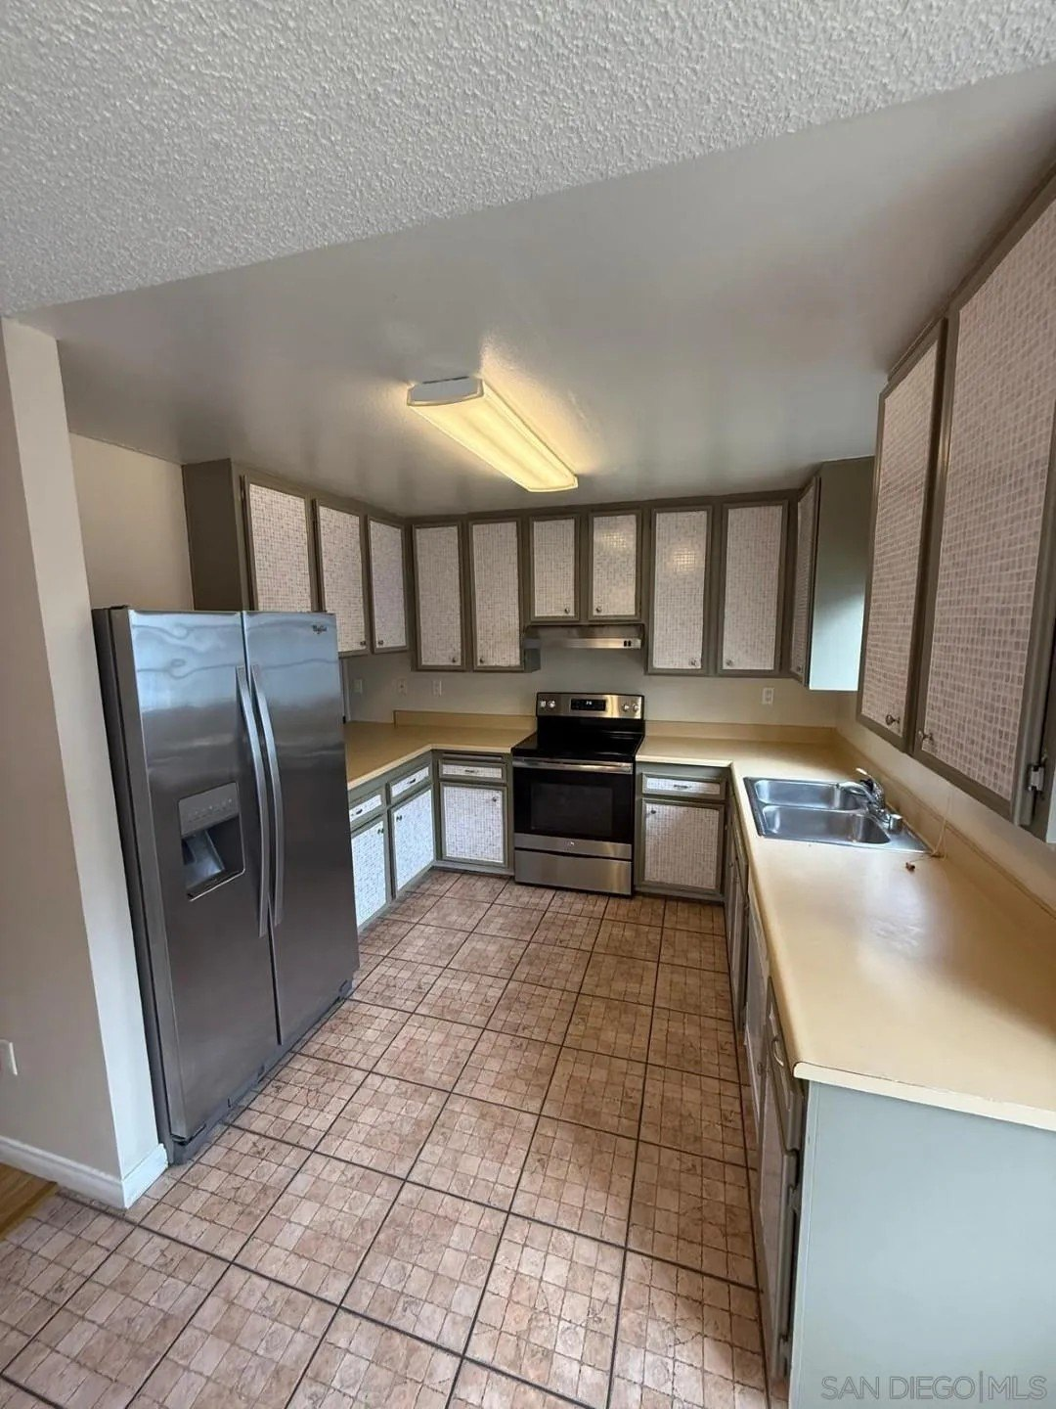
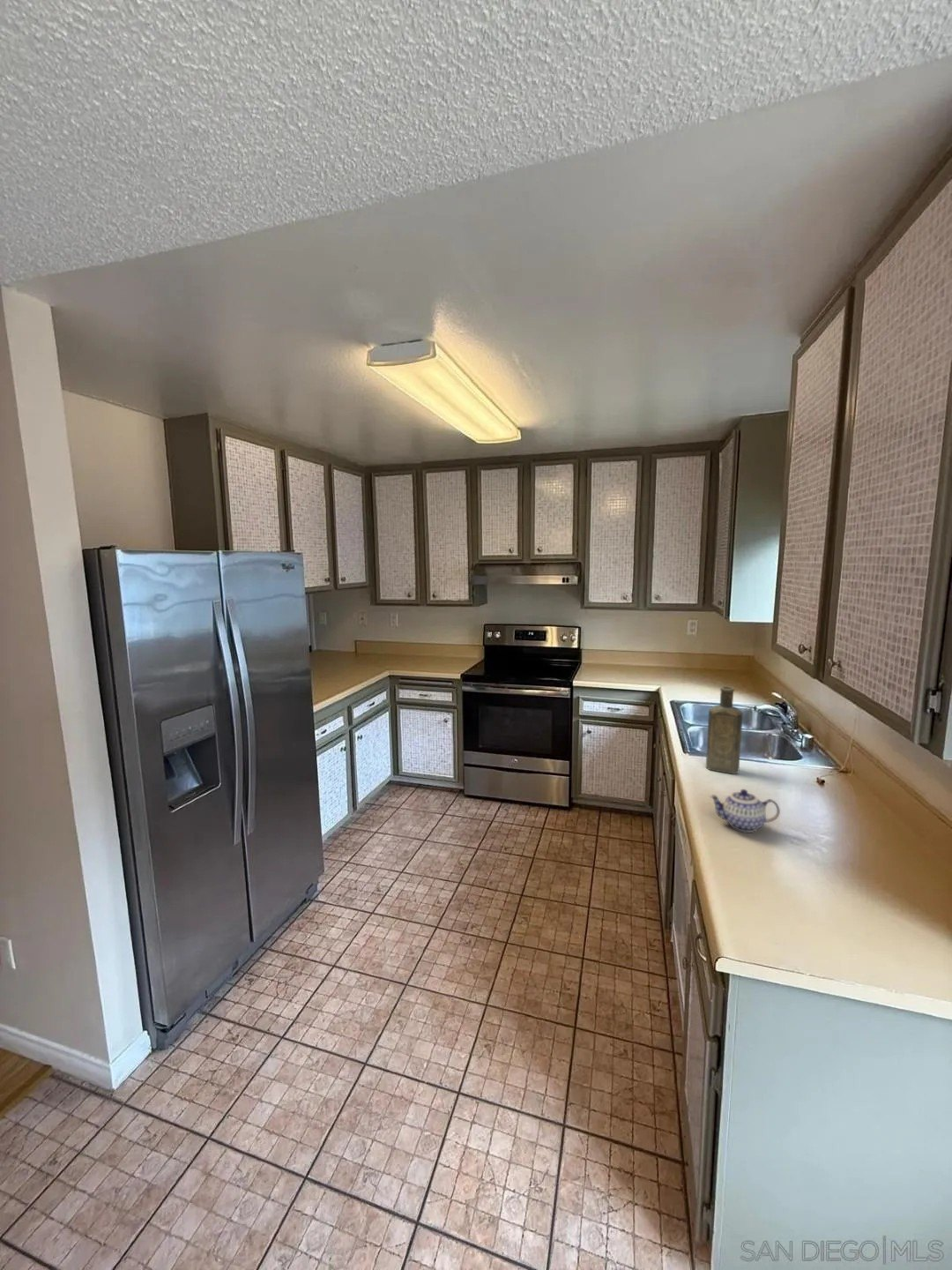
+ teapot [709,788,781,833]
+ bottle [705,685,744,774]
